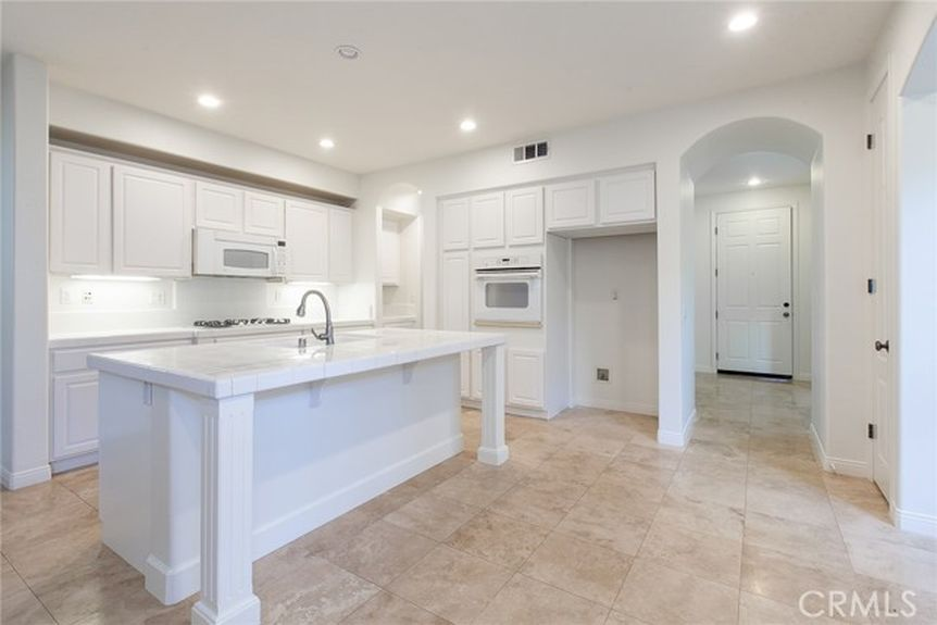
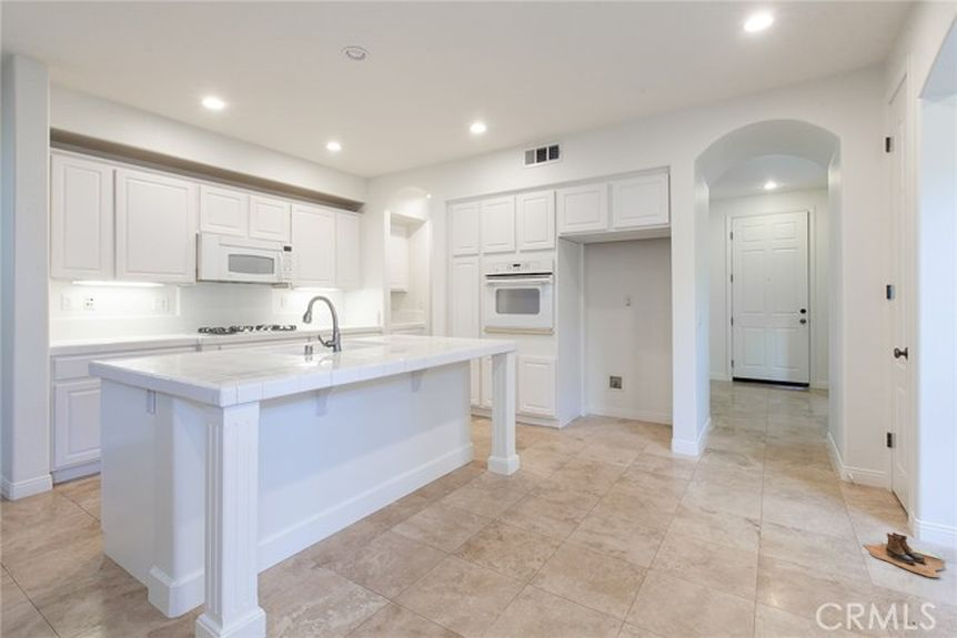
+ boots [863,531,946,578]
